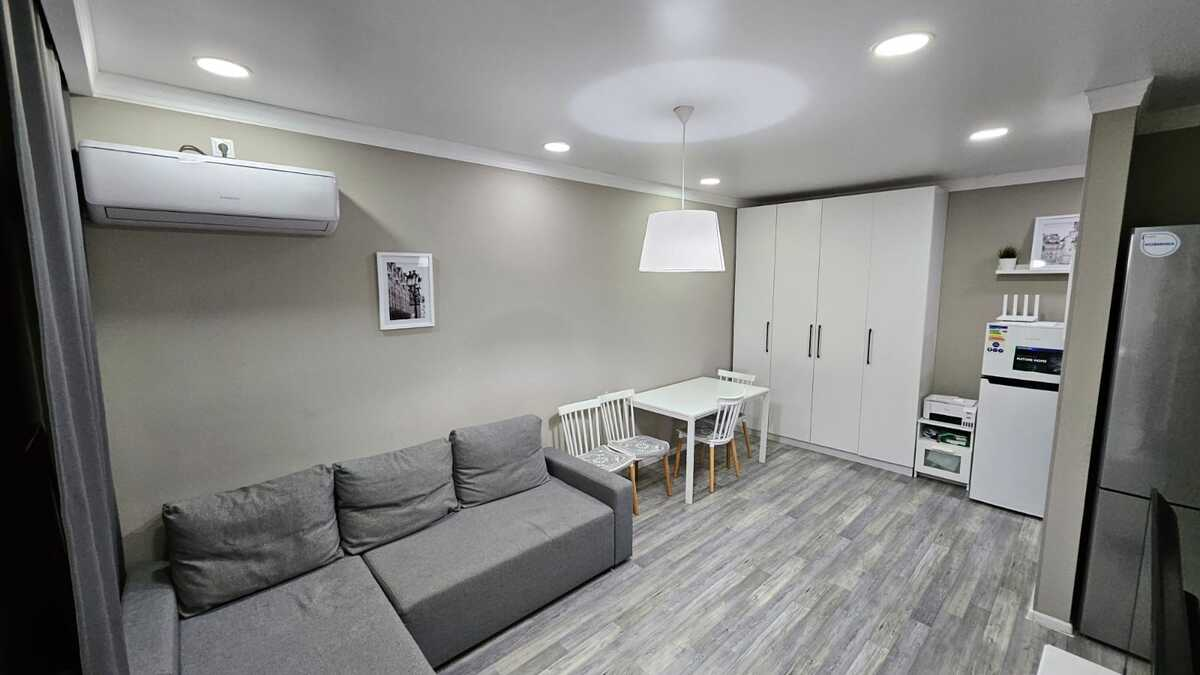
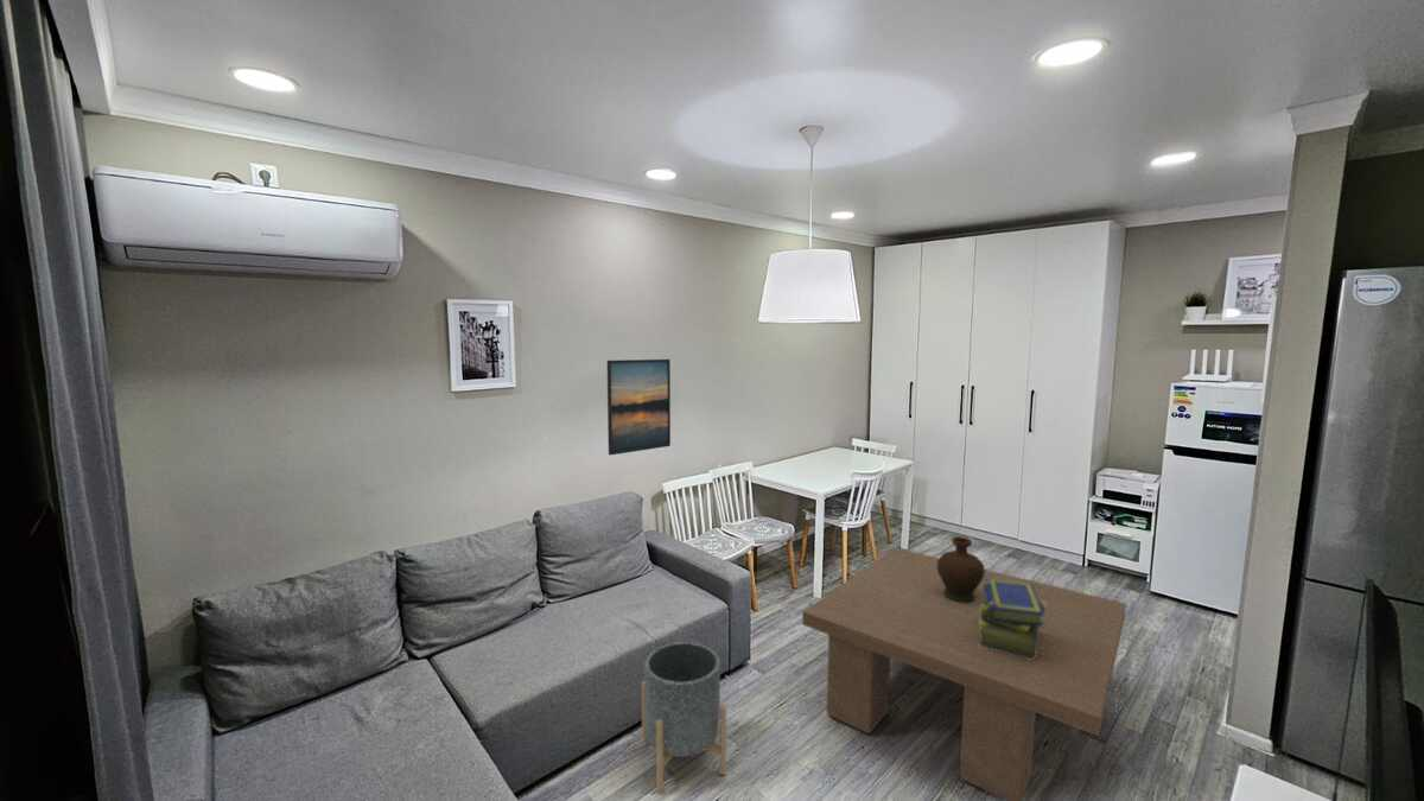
+ stack of books [978,578,1047,660]
+ decorative vase [937,535,986,603]
+ planter [641,641,727,794]
+ coffee table [801,546,1127,801]
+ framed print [606,358,672,457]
